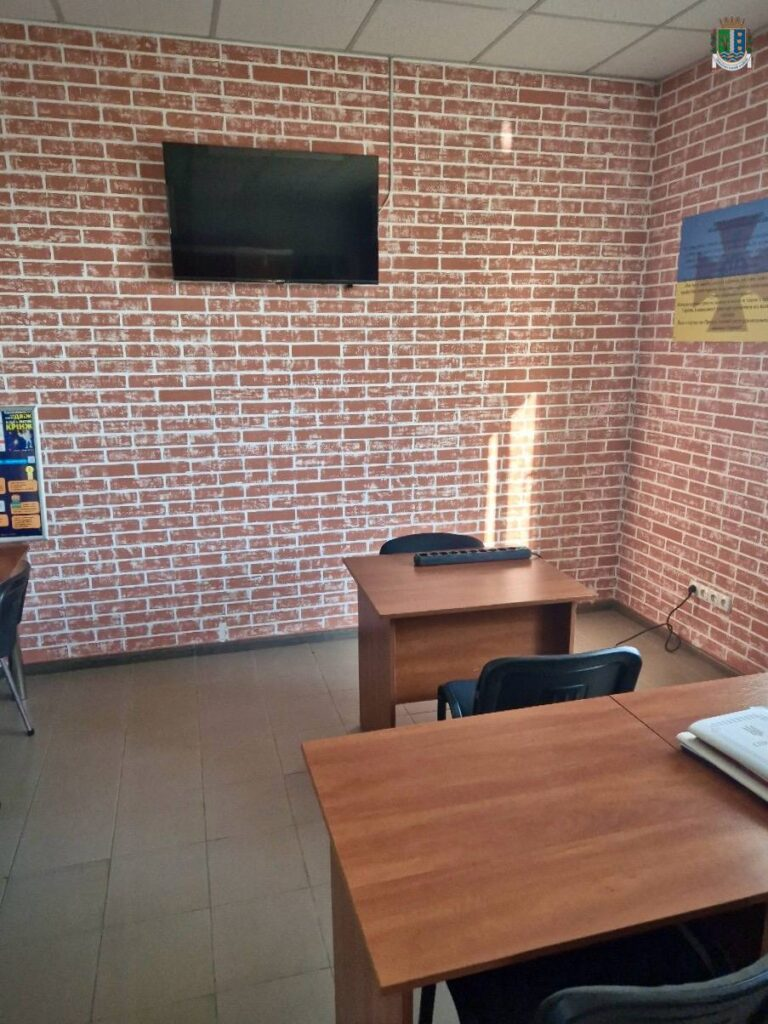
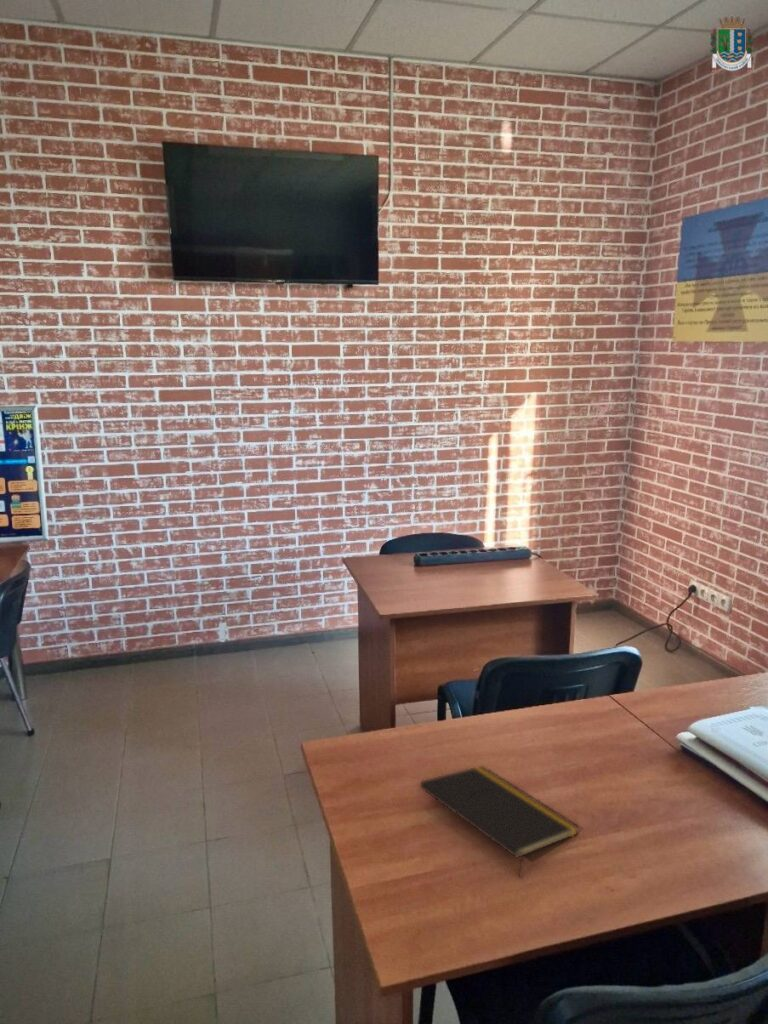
+ notepad [419,765,580,878]
